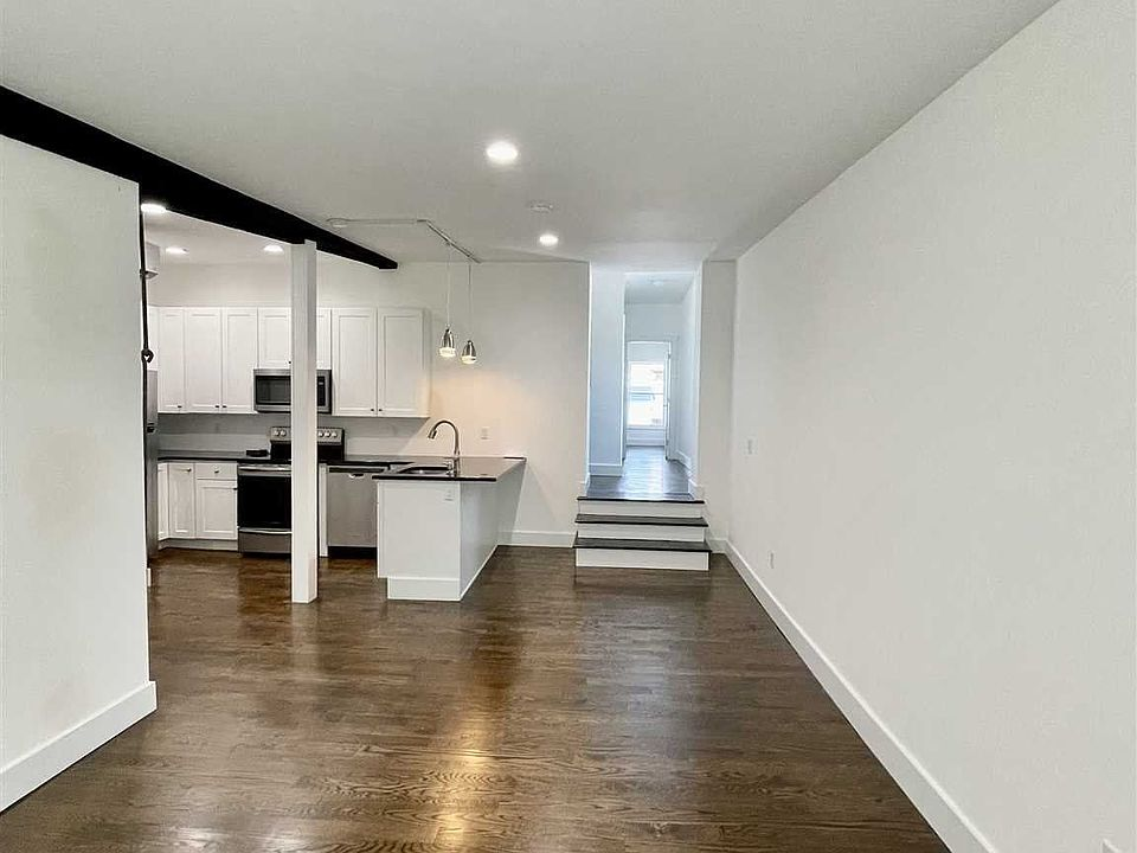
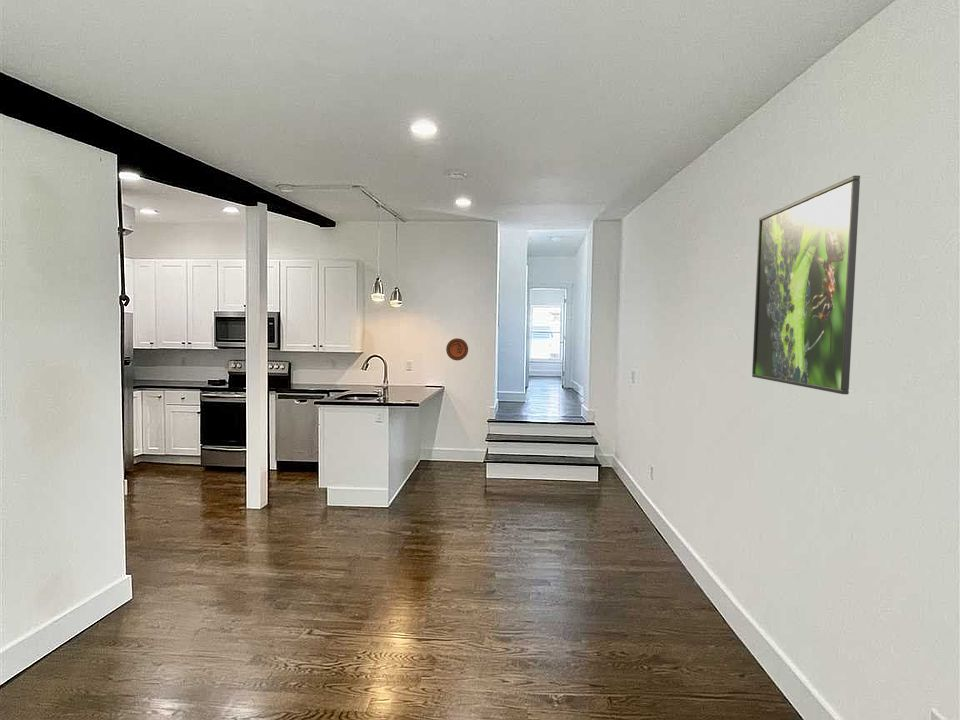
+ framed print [751,175,861,395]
+ decorative plate [445,337,469,361]
